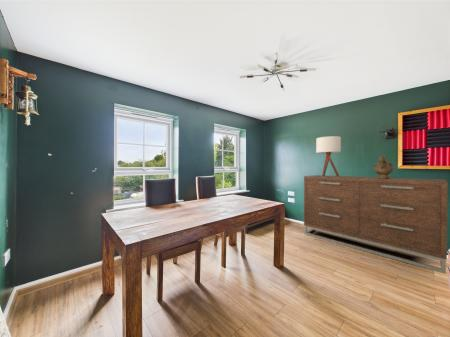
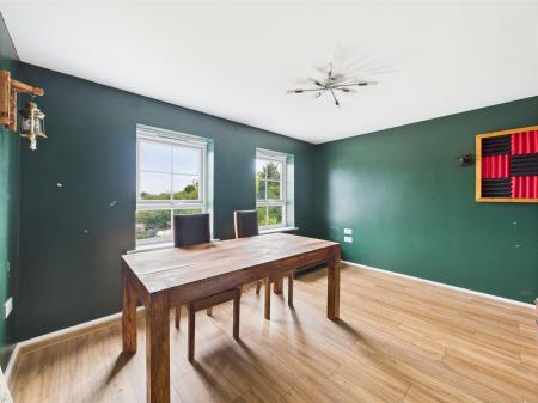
- decorative urn [373,154,394,178]
- lamp [315,135,342,177]
- dresser [303,174,449,275]
